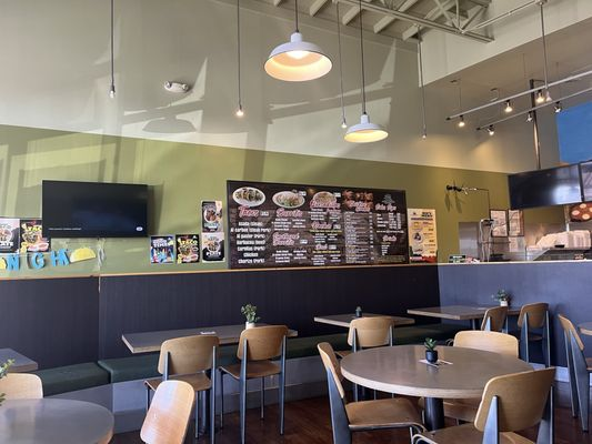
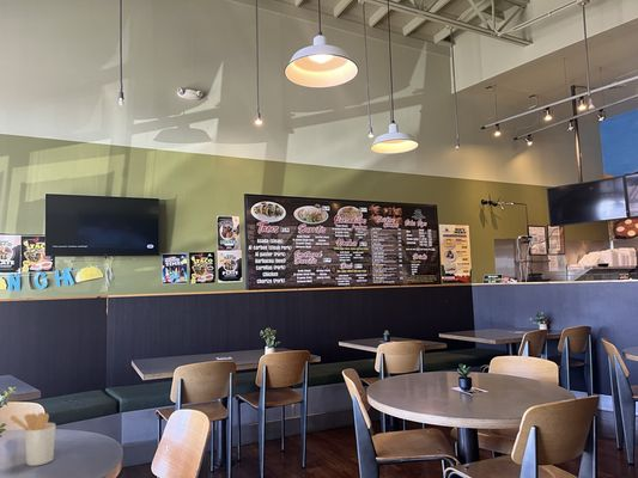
+ utensil holder [8,411,57,467]
